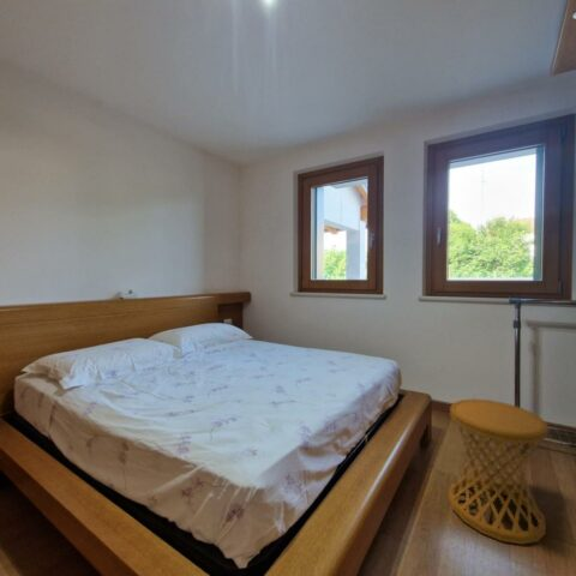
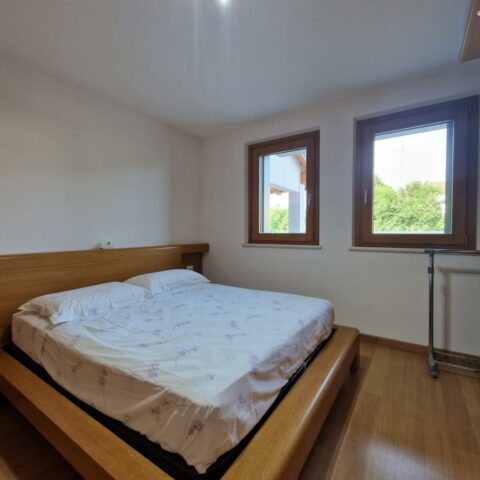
- side table [448,397,550,546]
